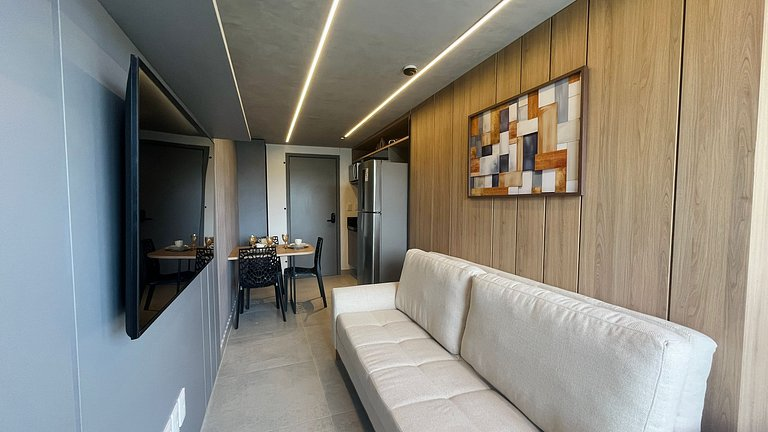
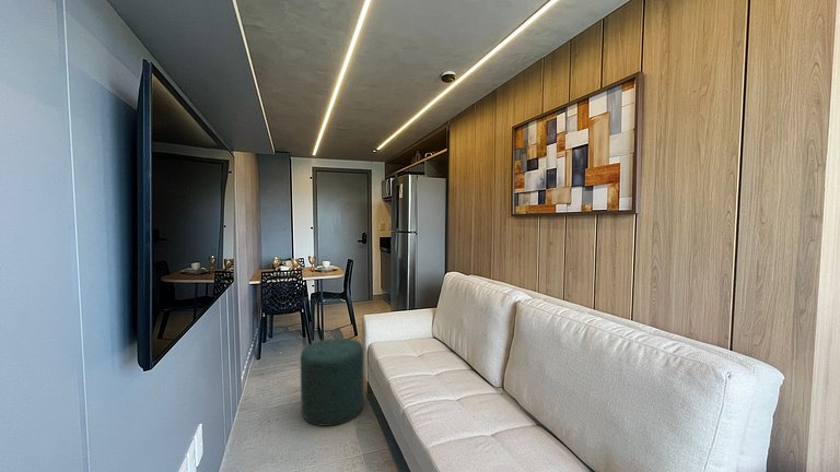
+ ottoman [300,337,364,427]
